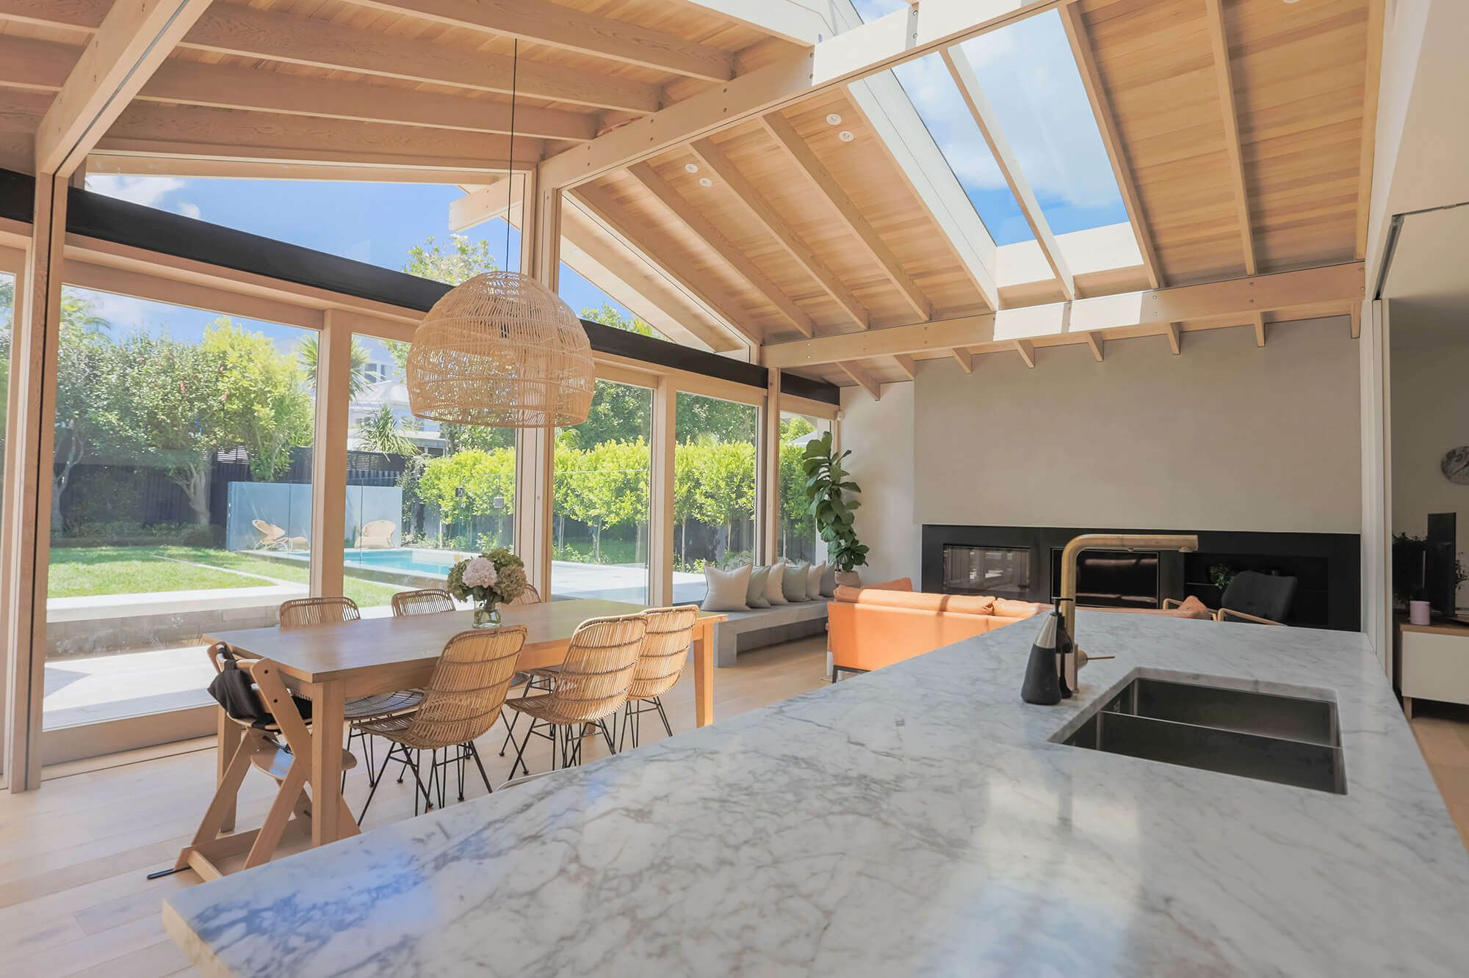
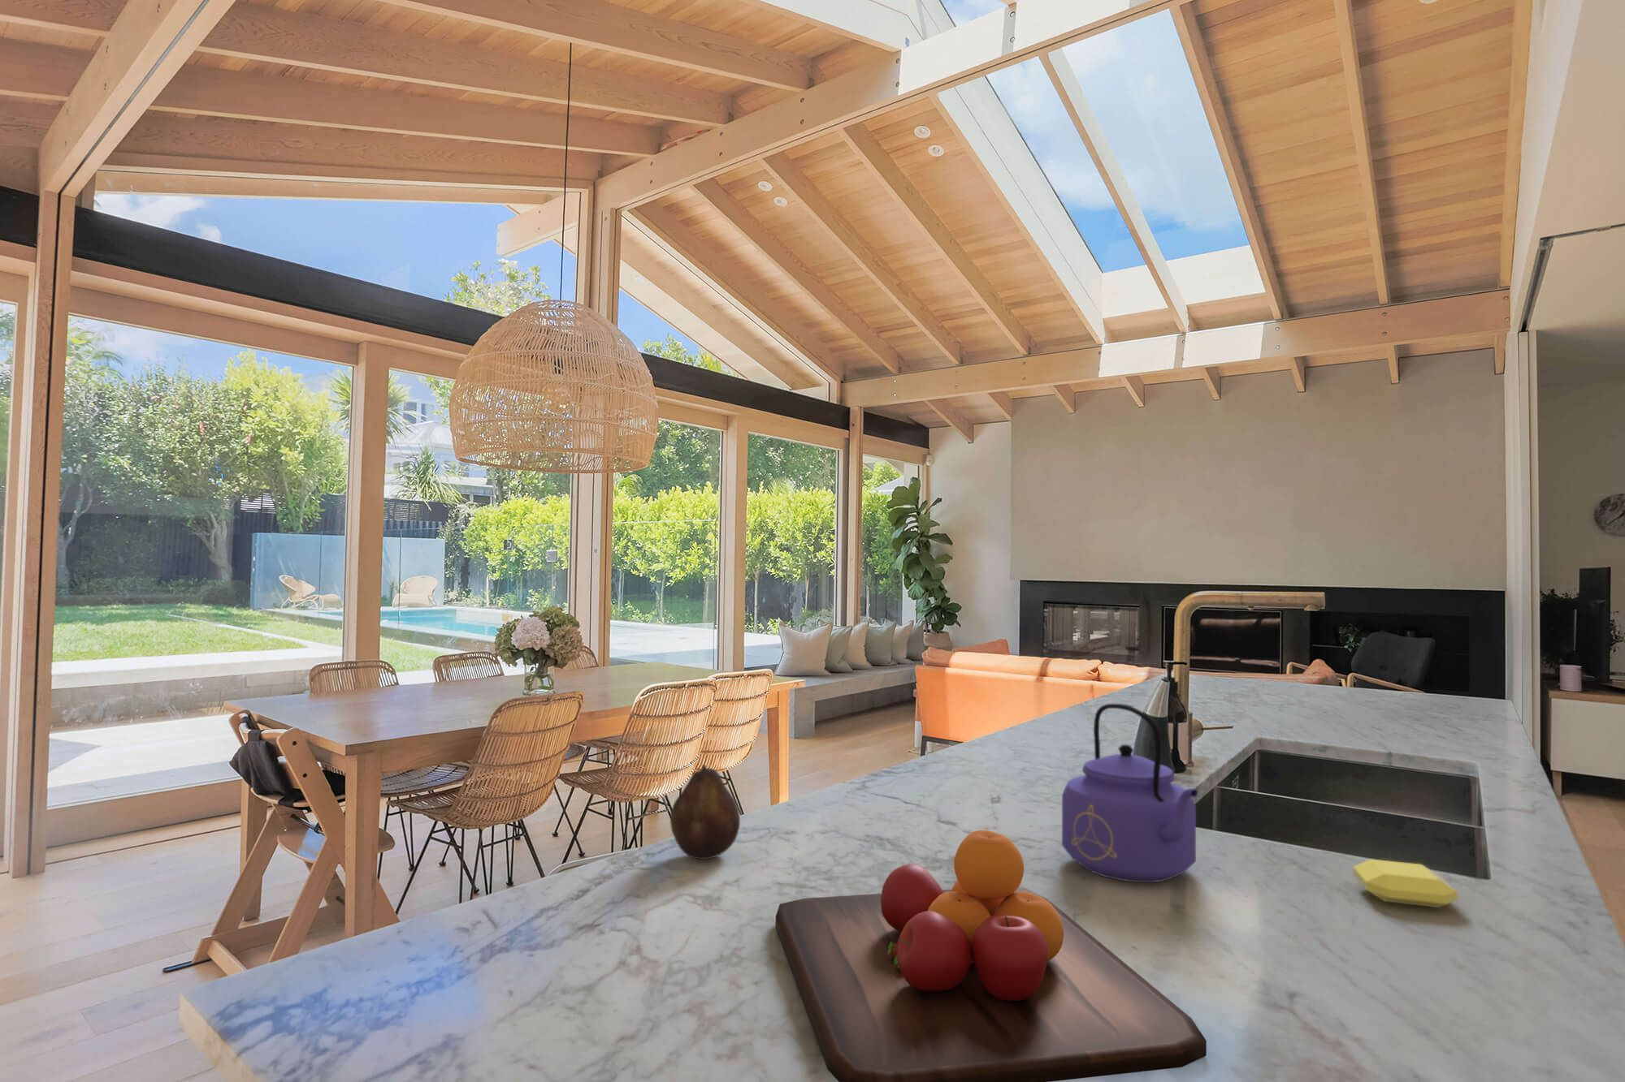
+ kettle [1061,703,1199,883]
+ chopping board [776,830,1207,1082]
+ soap bar [1352,857,1458,908]
+ fruit [669,764,741,860]
